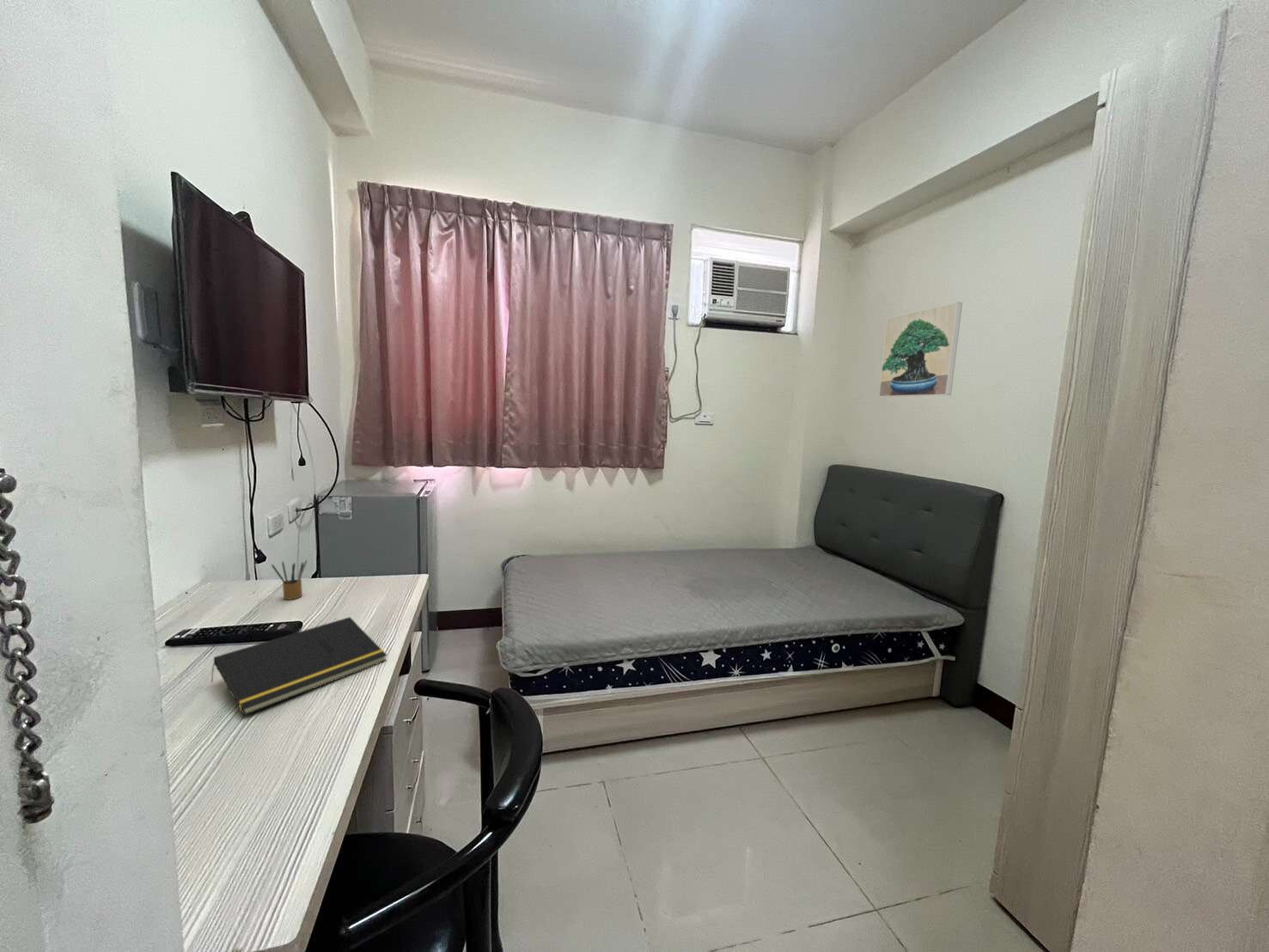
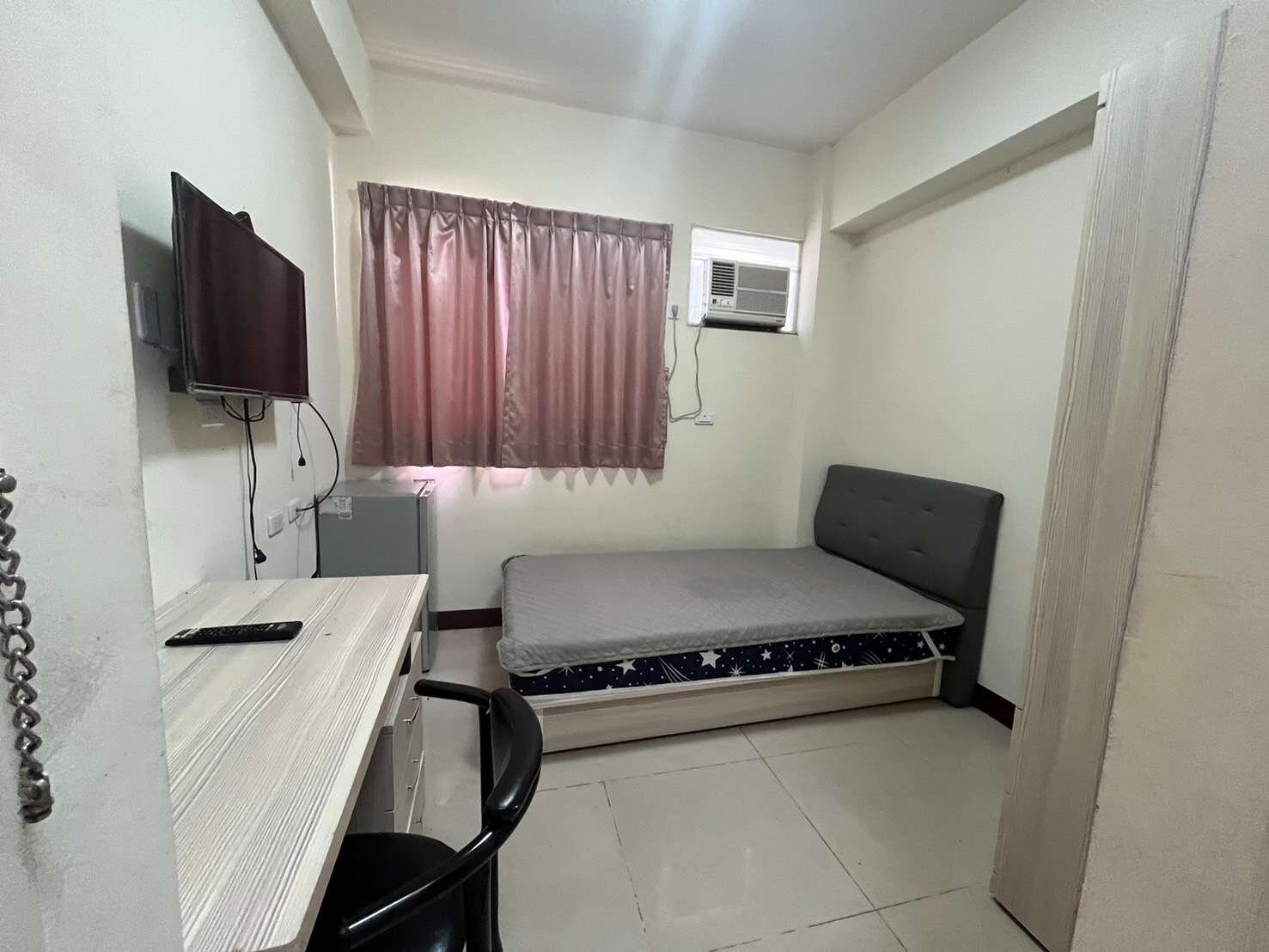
- notepad [210,616,387,717]
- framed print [878,301,963,398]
- pencil box [271,559,308,601]
